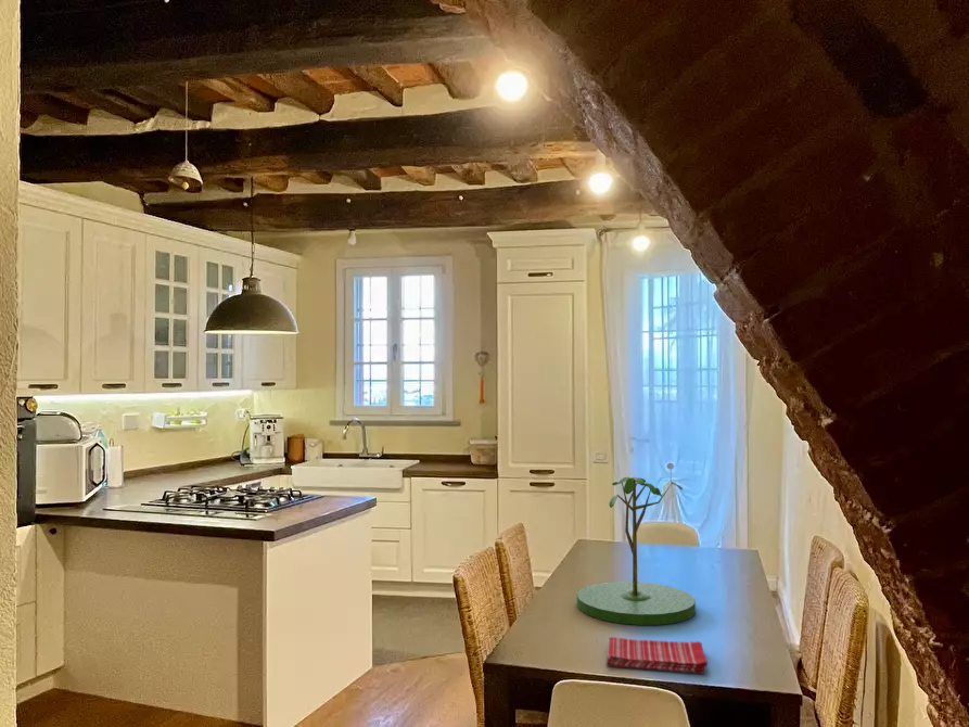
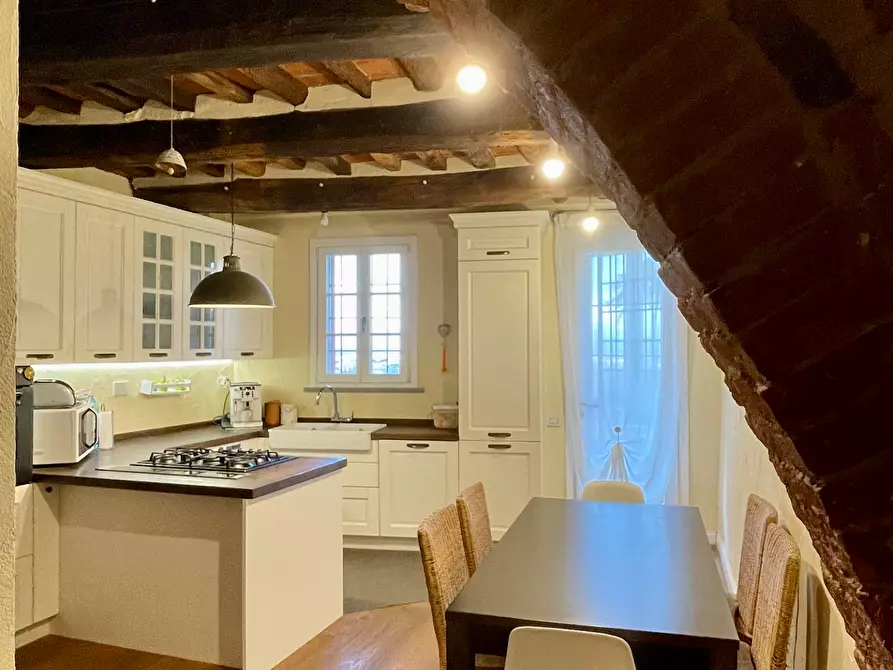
- plant [576,475,697,626]
- dish towel [605,636,709,675]
